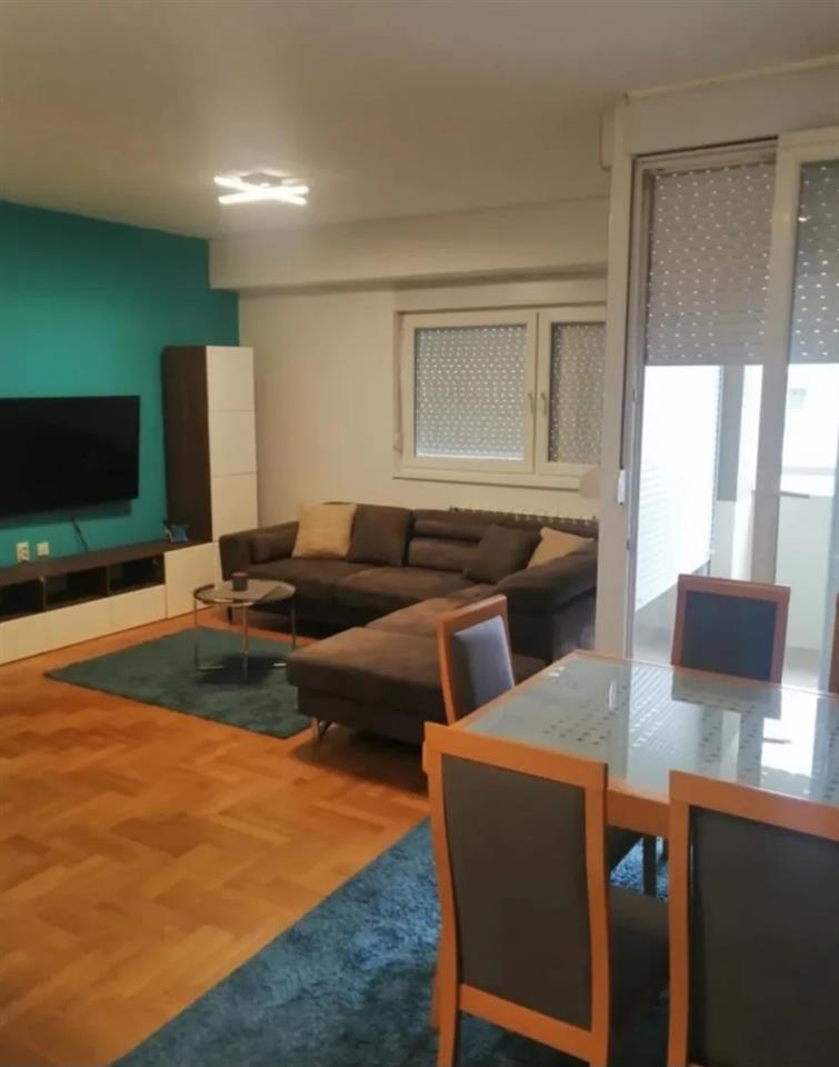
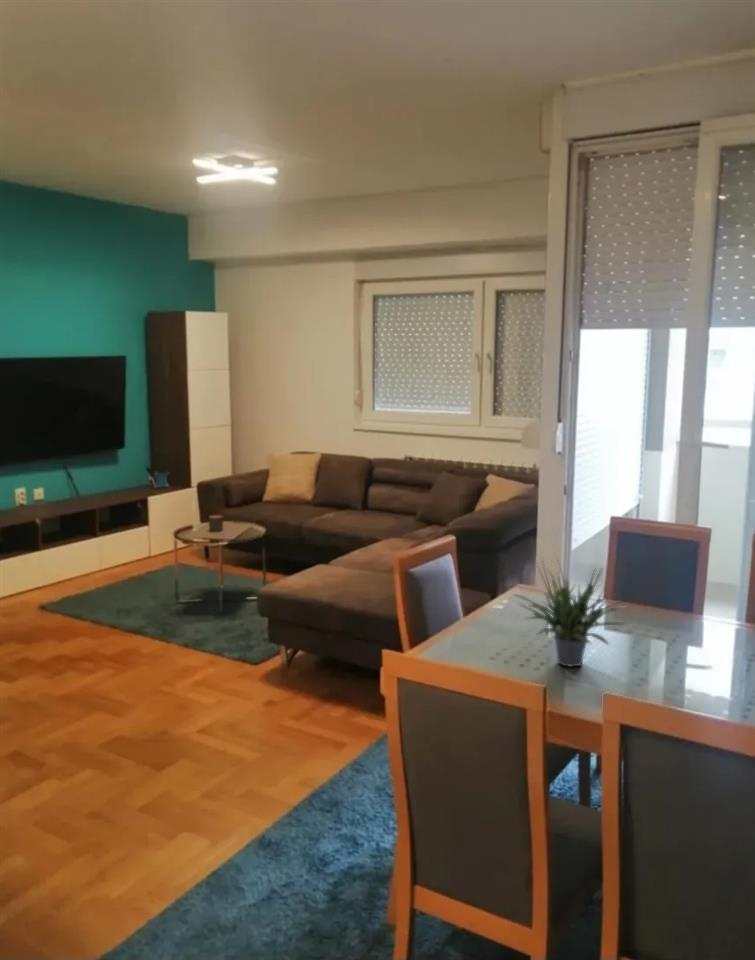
+ potted plant [512,556,628,668]
